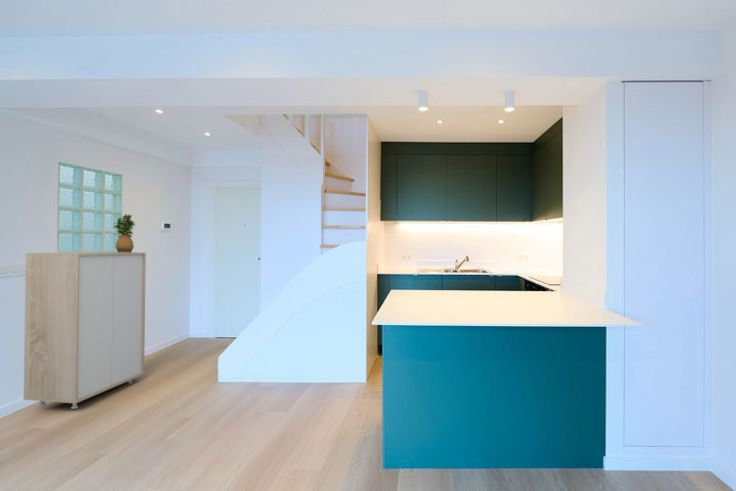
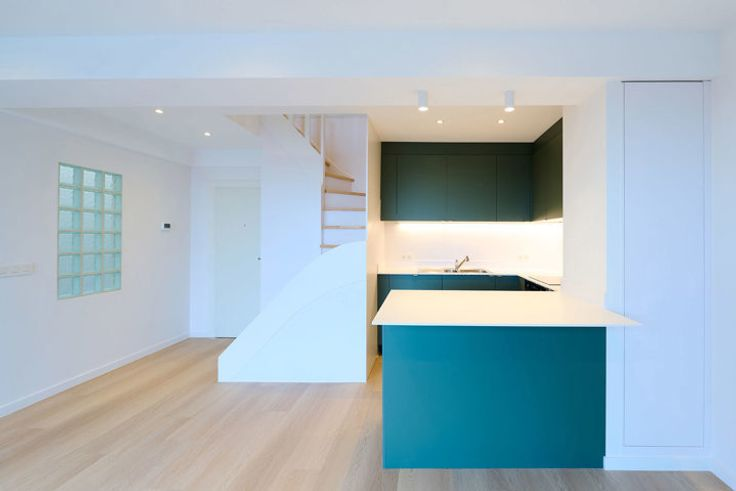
- potted plant [112,213,137,253]
- storage cabinet [23,251,147,410]
